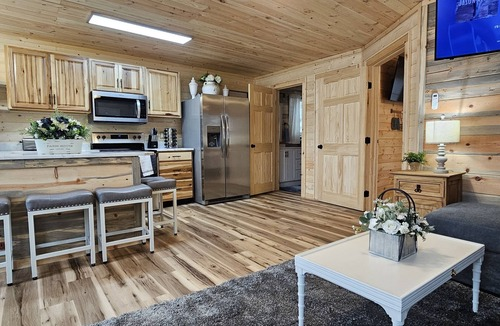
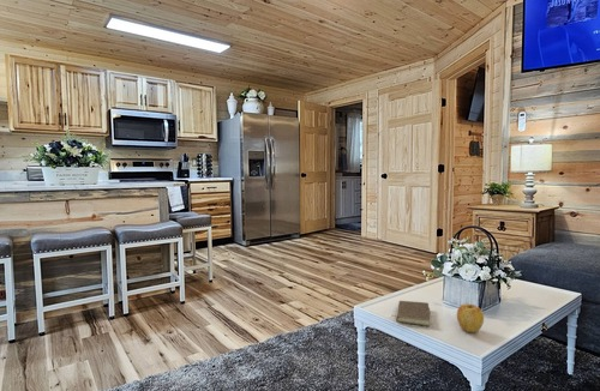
+ book [392,300,431,327]
+ apple [456,302,485,333]
